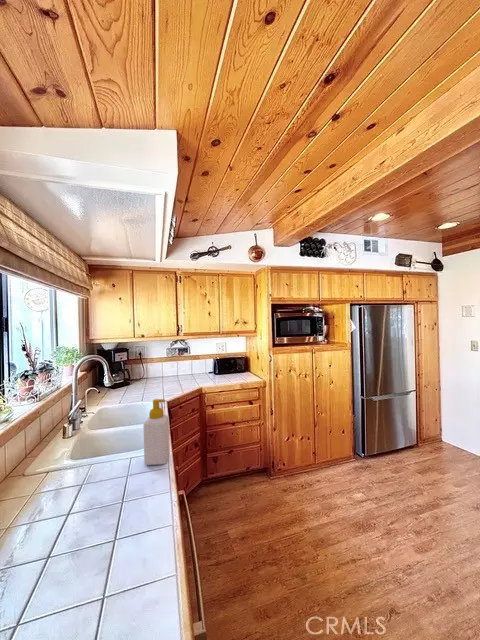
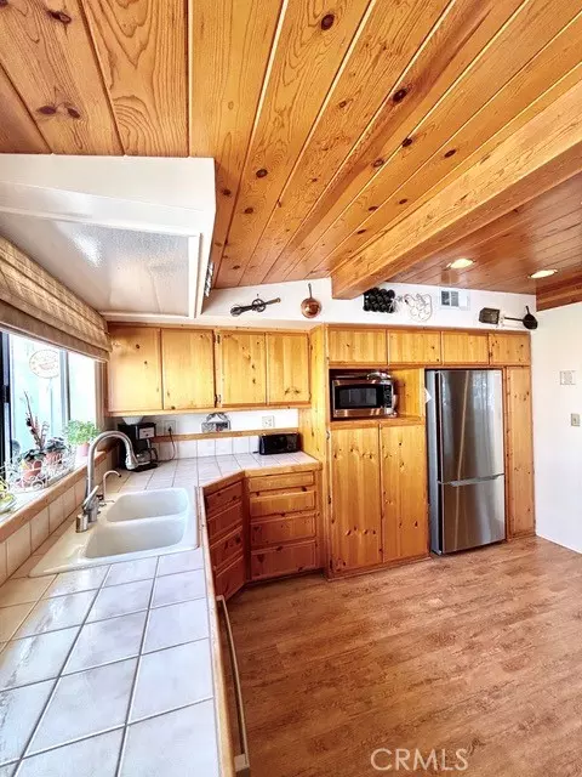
- soap bottle [142,398,171,466]
